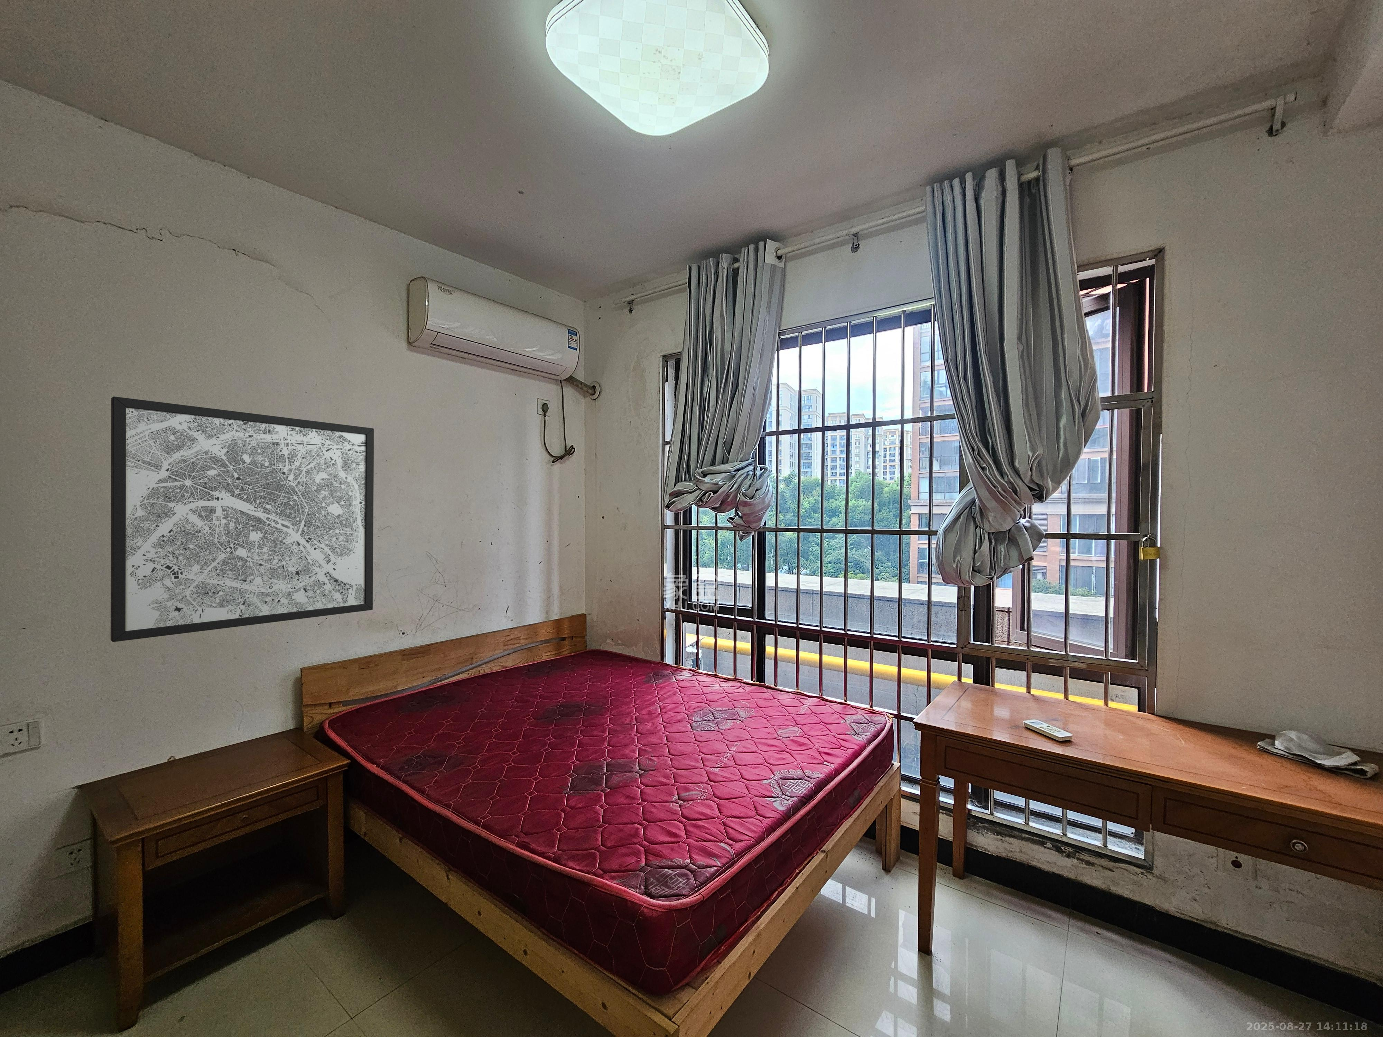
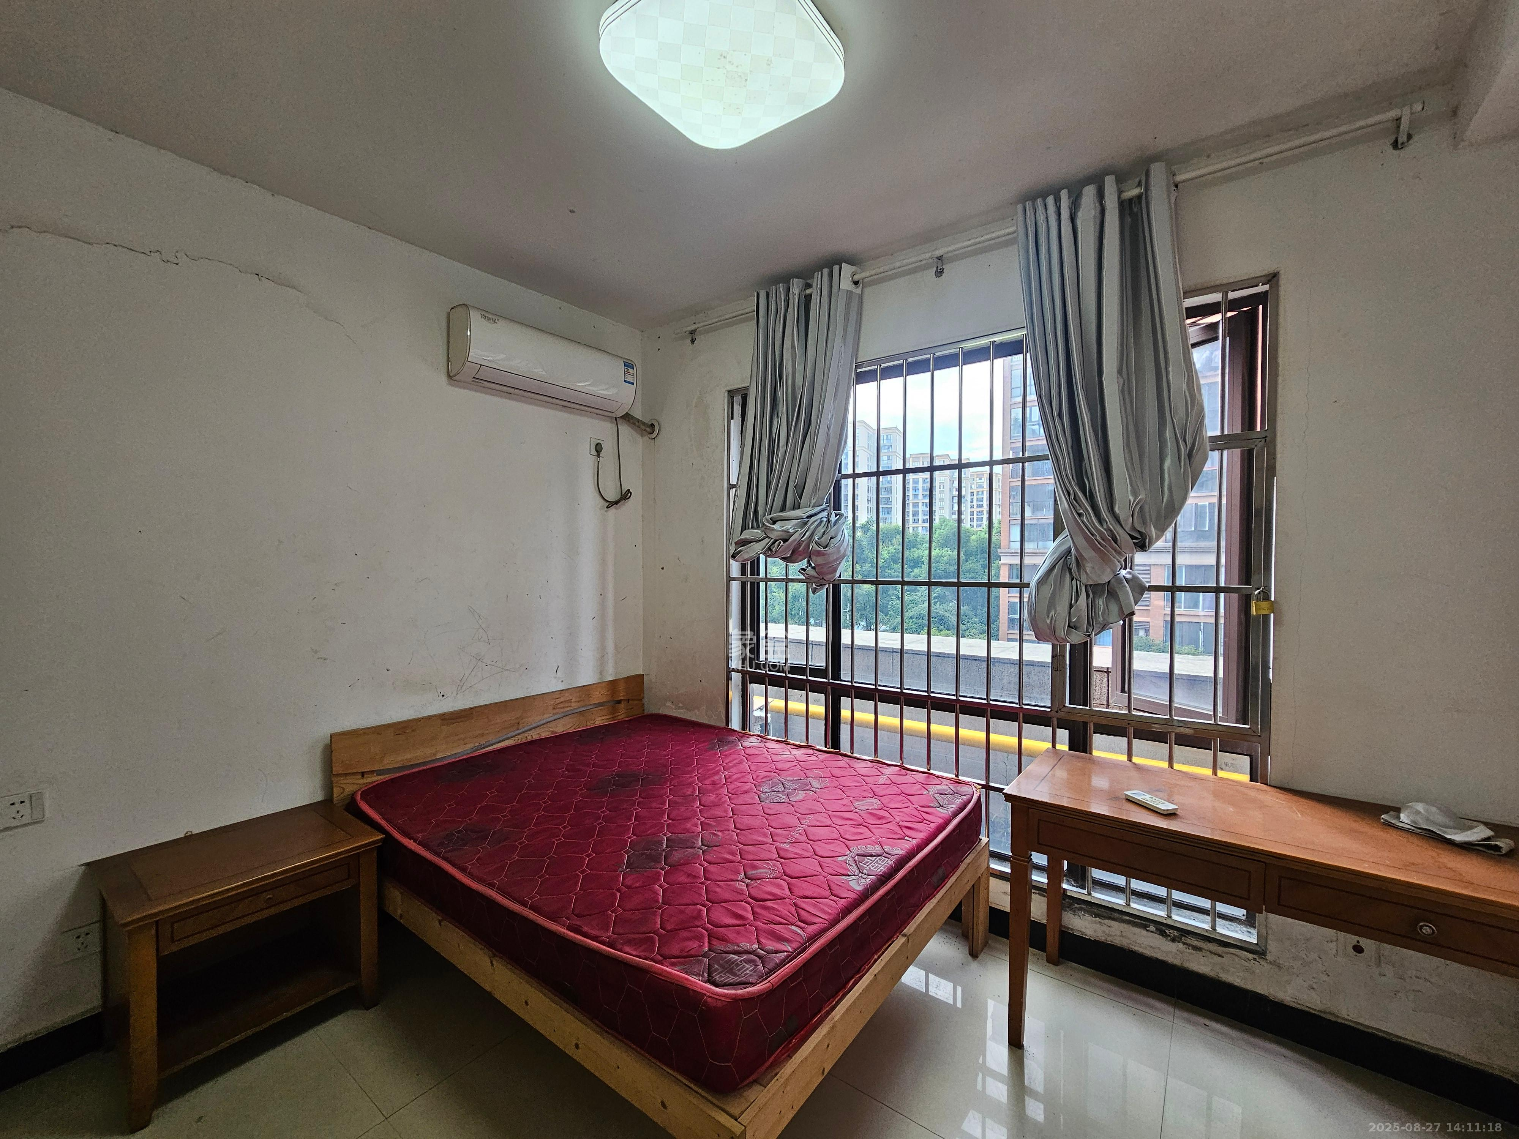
- wall art [110,396,375,643]
